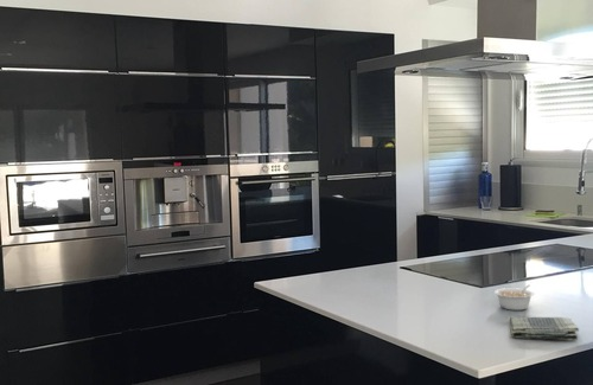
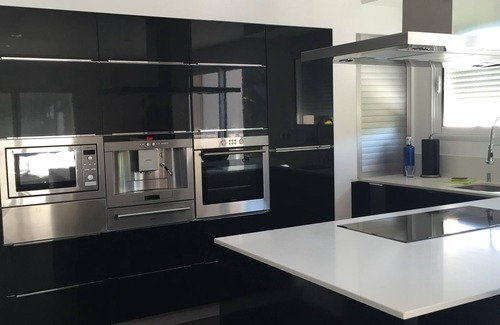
- legume [493,284,535,312]
- dish towel [509,316,580,341]
